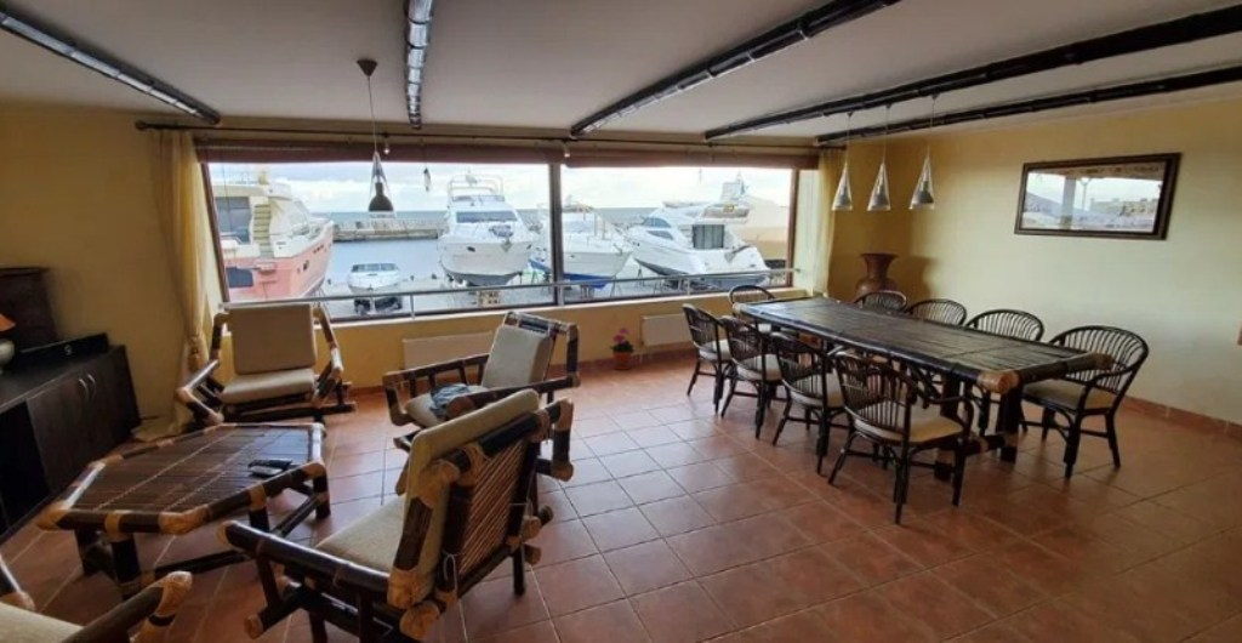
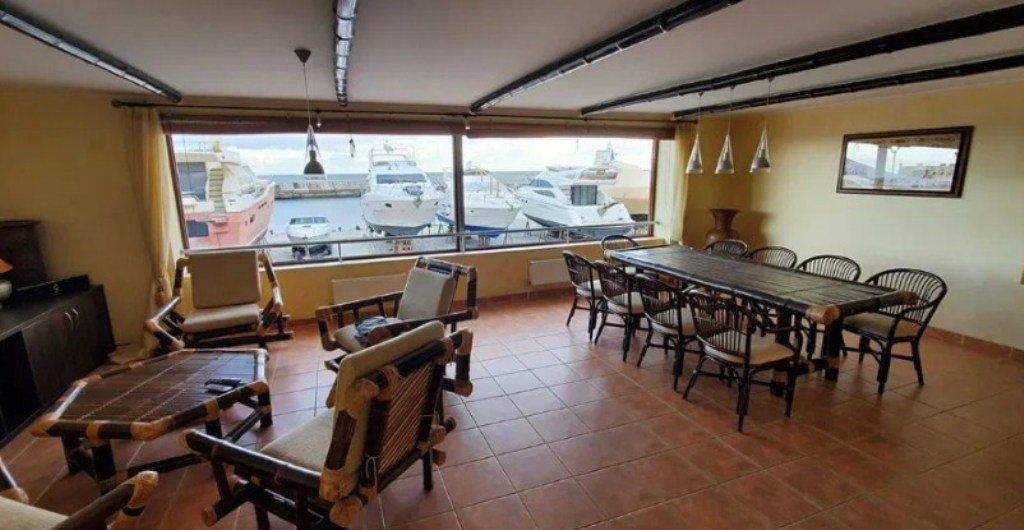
- potted plant [608,326,637,371]
